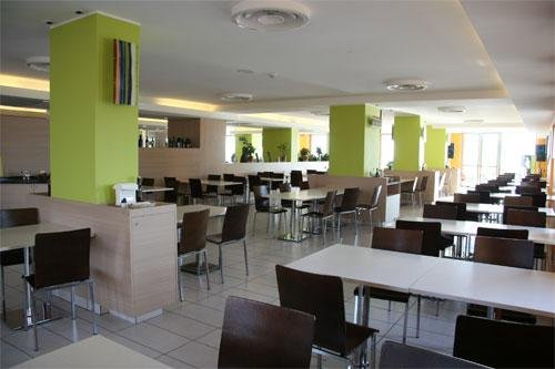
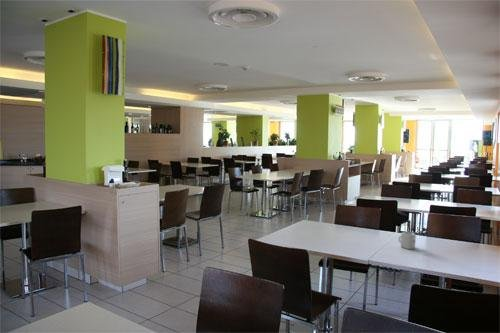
+ cup [397,231,417,250]
